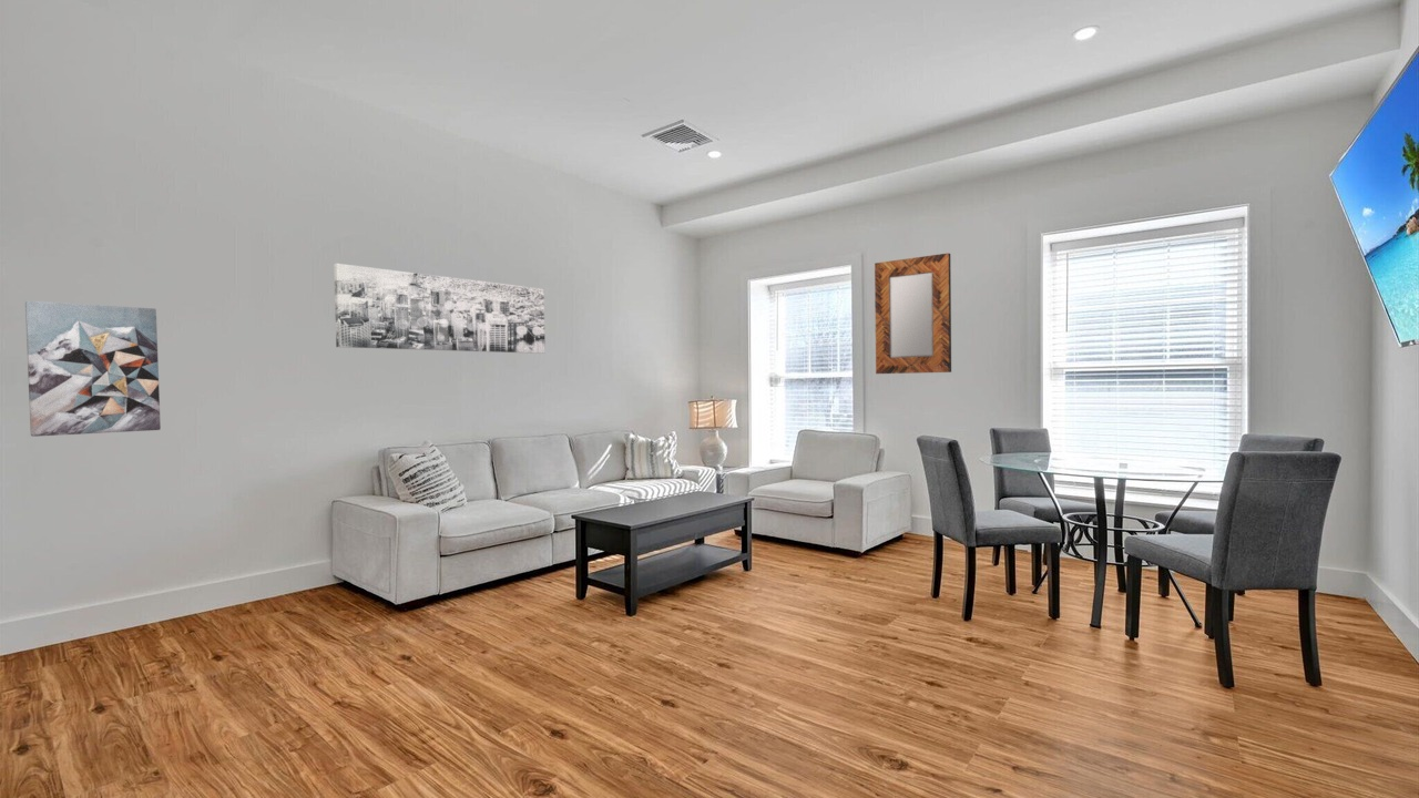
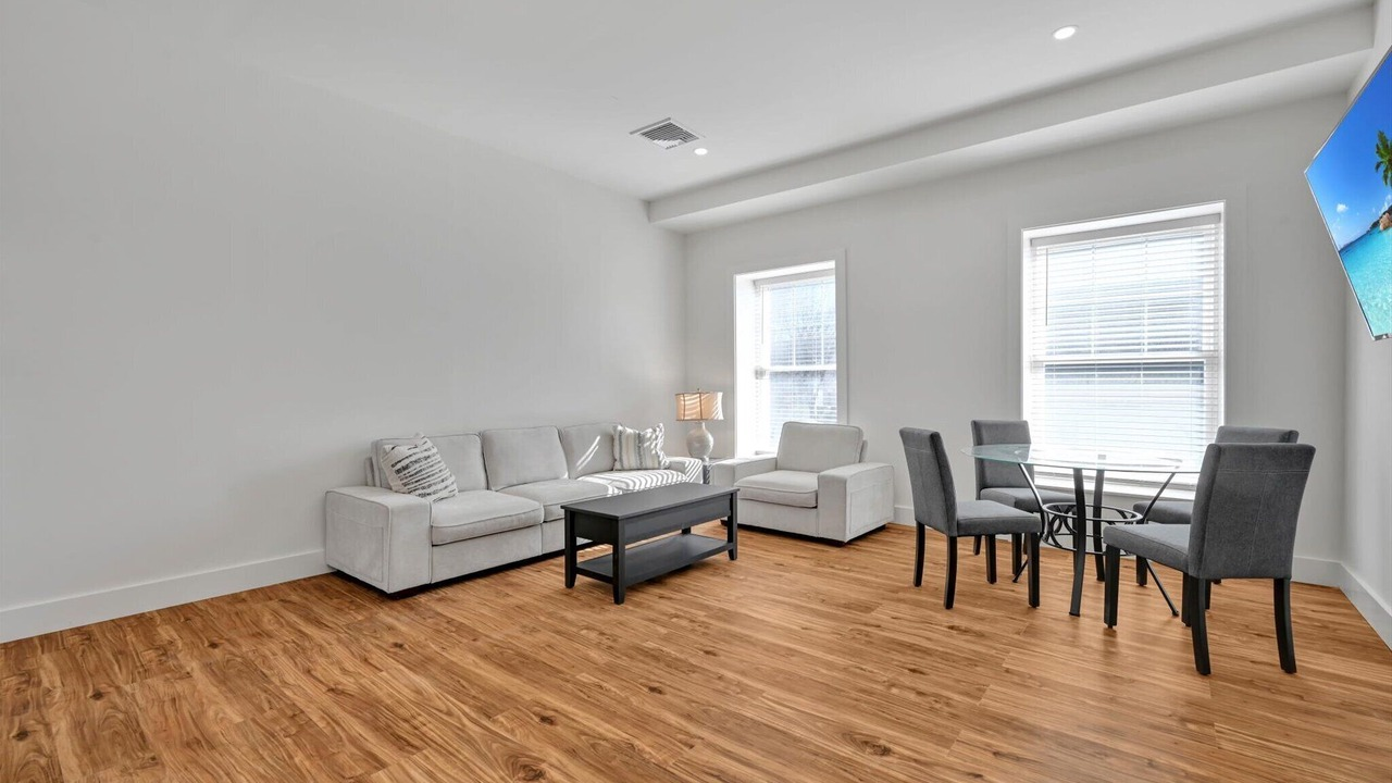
- wall art [333,263,547,355]
- home mirror [874,252,952,375]
- wall art [24,300,162,438]
